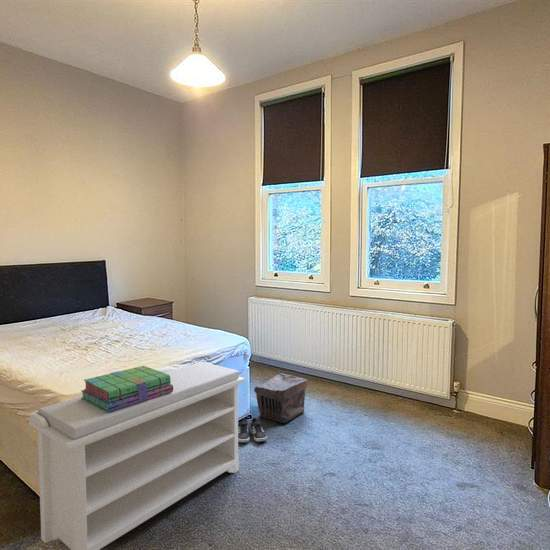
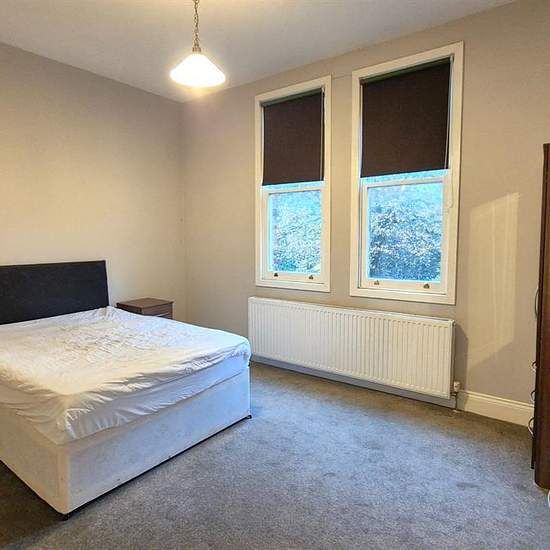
- pouch [253,372,308,424]
- shoe [238,417,268,443]
- stack of books [80,365,173,412]
- bench [28,361,246,550]
